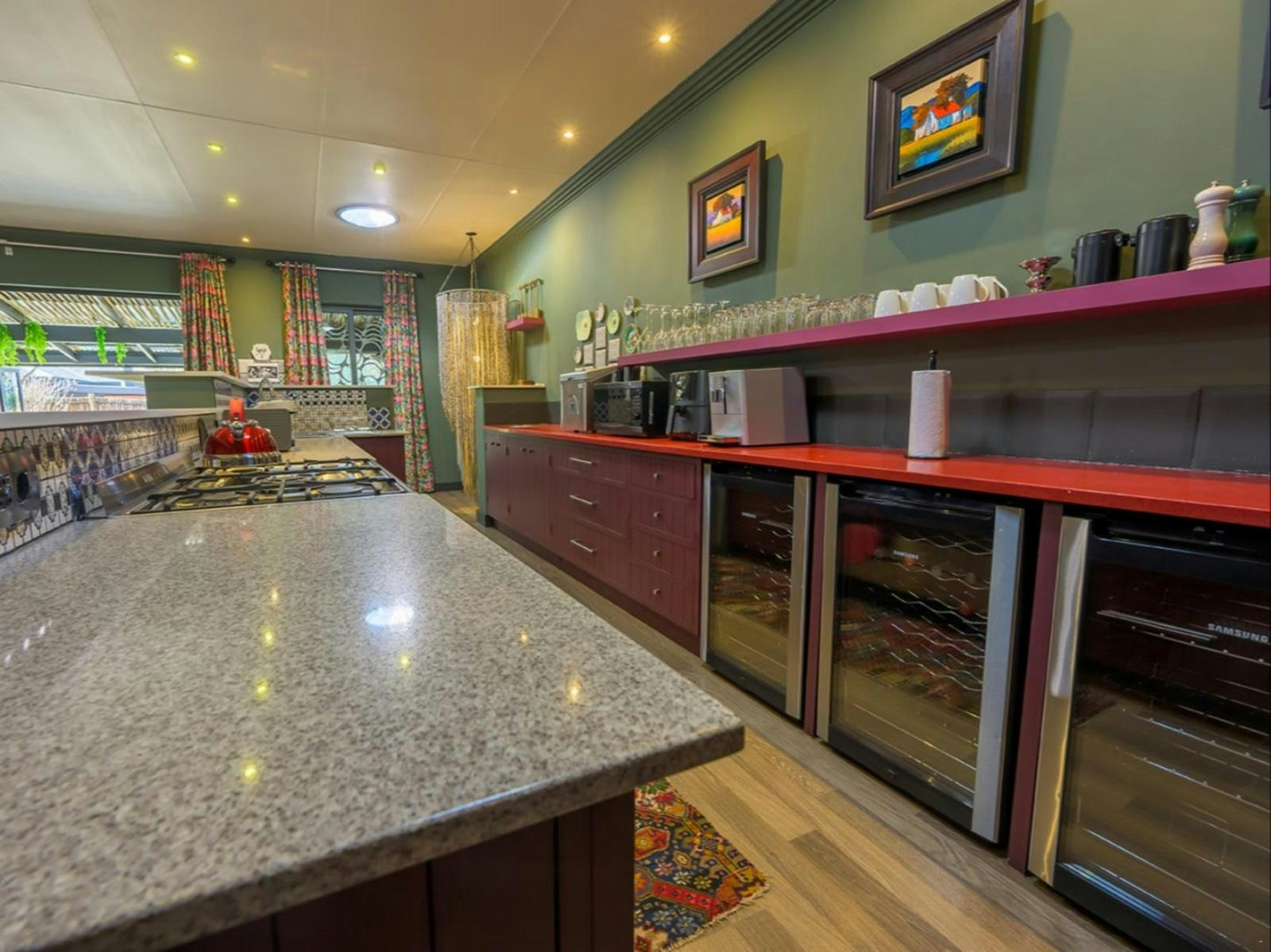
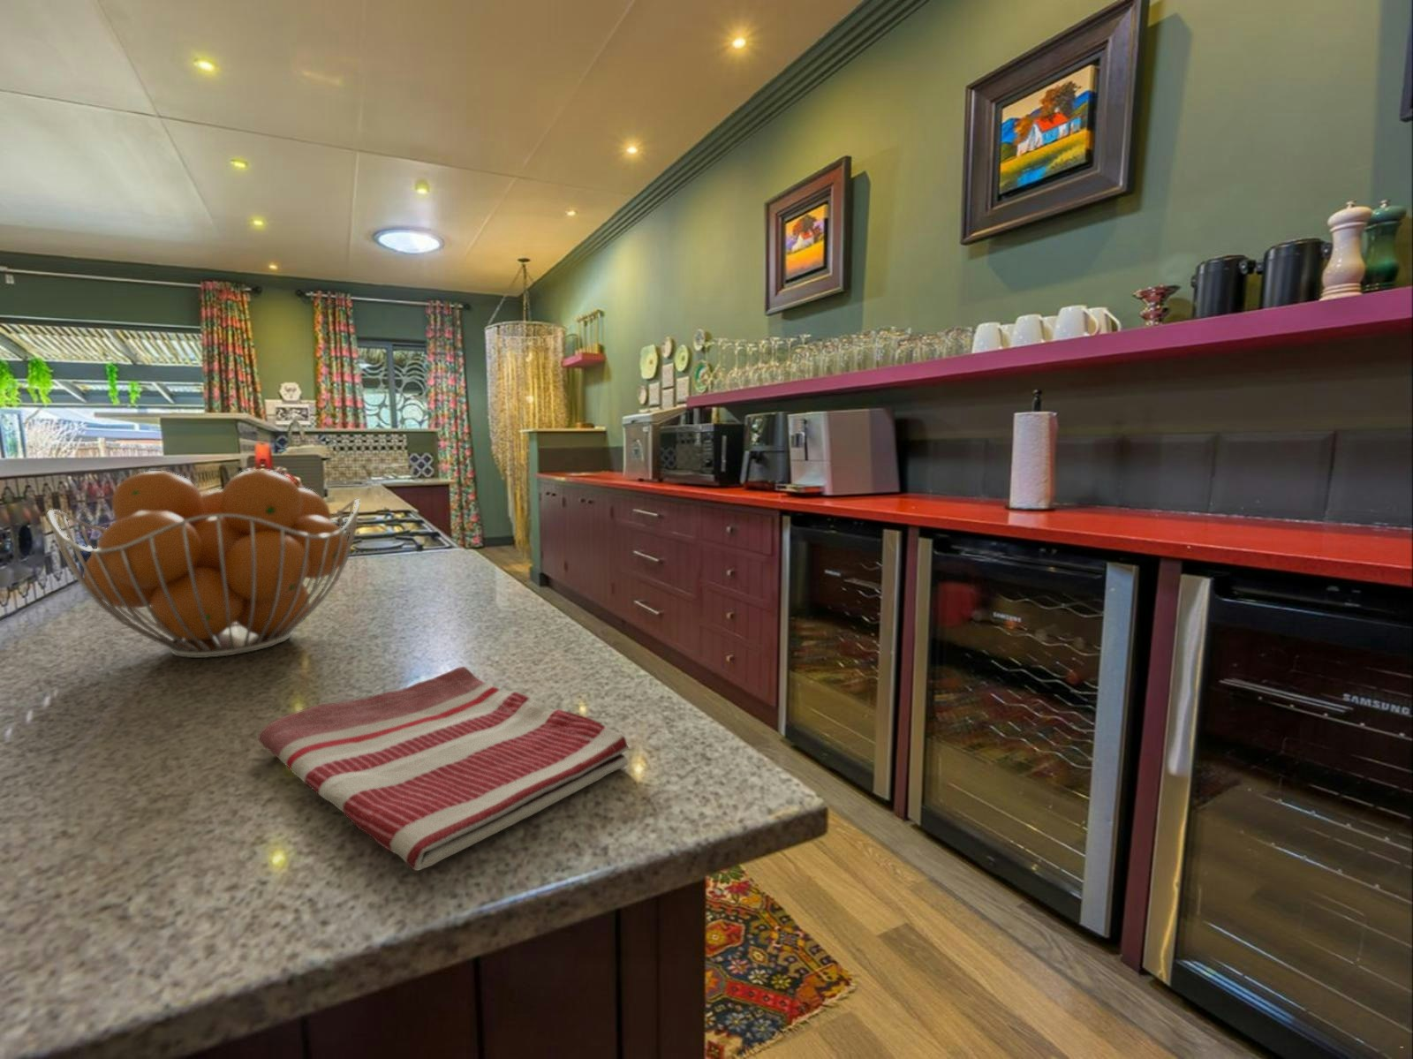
+ fruit basket [46,468,361,659]
+ dish towel [257,665,629,872]
